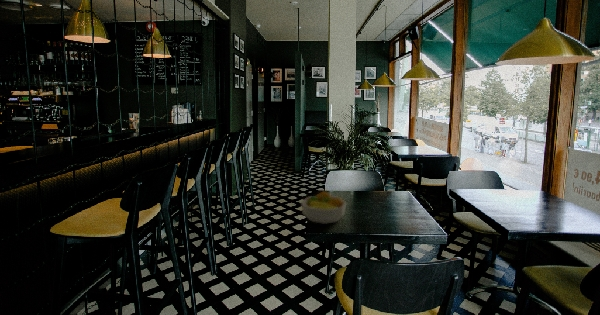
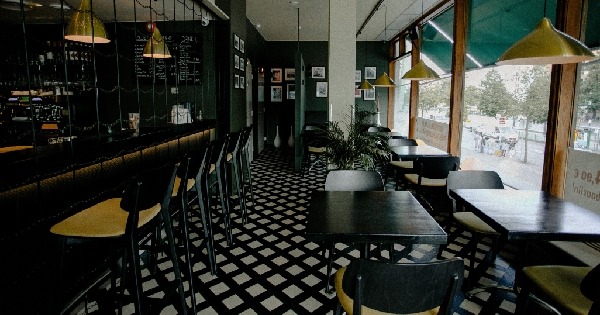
- fruit bowl [300,190,347,225]
